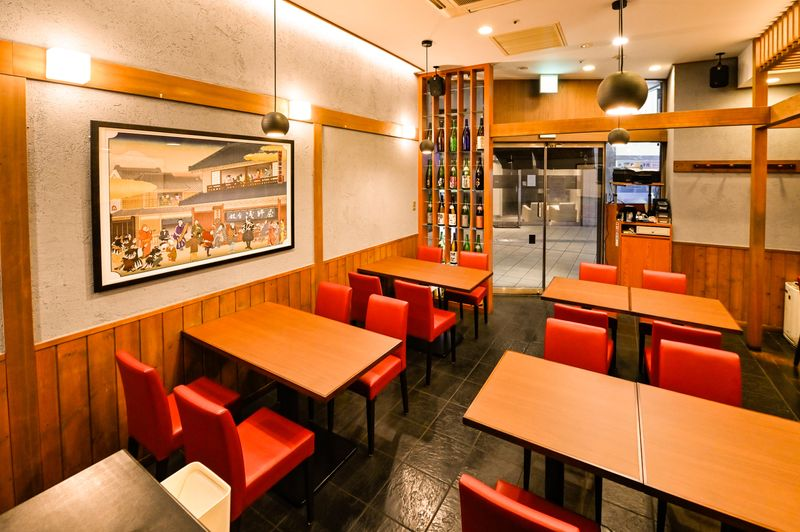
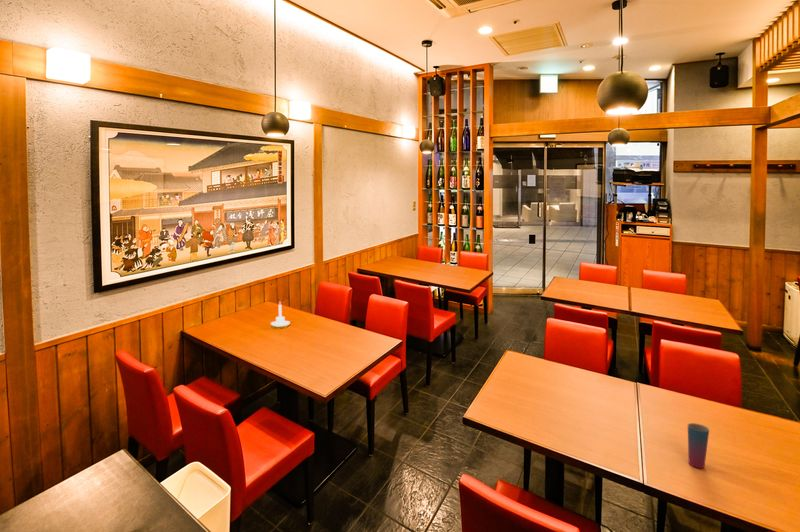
+ candle holder [270,302,291,327]
+ cup [687,422,710,469]
